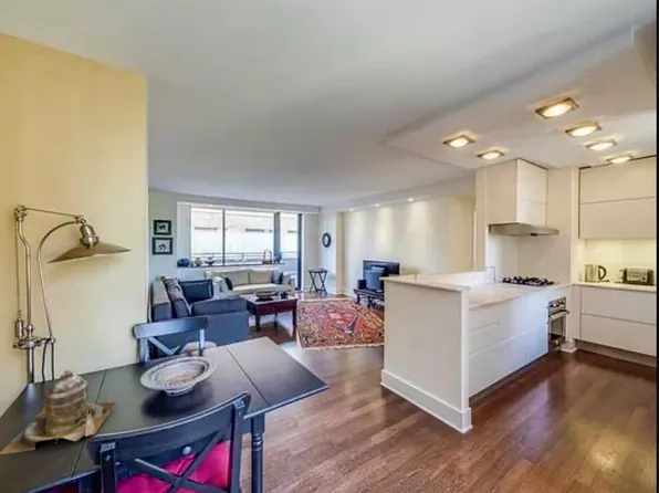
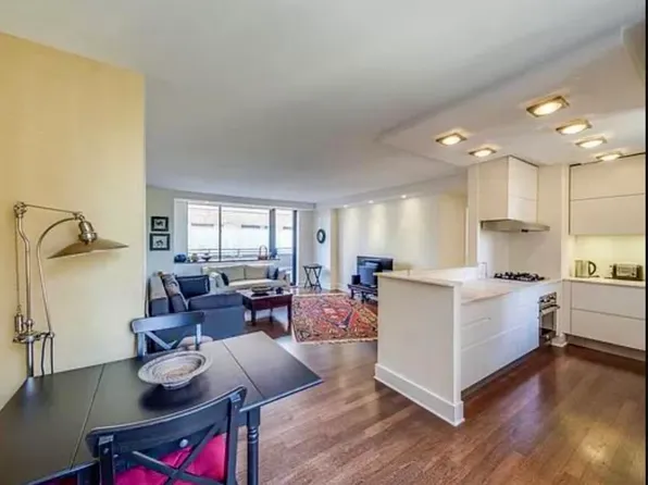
- teapot [0,369,117,455]
